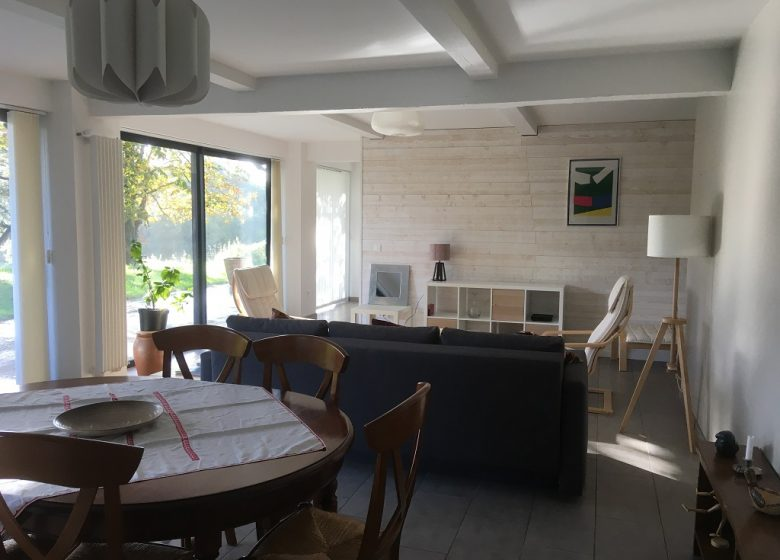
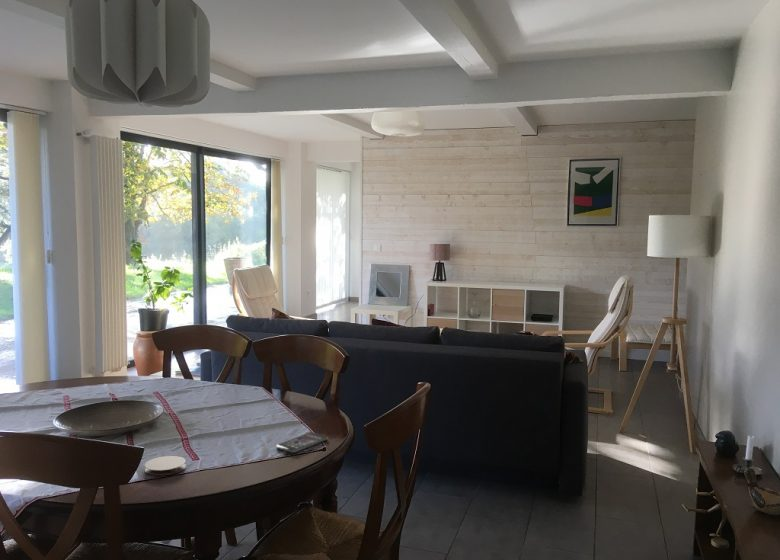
+ smartphone [276,432,328,454]
+ coaster [144,455,187,477]
